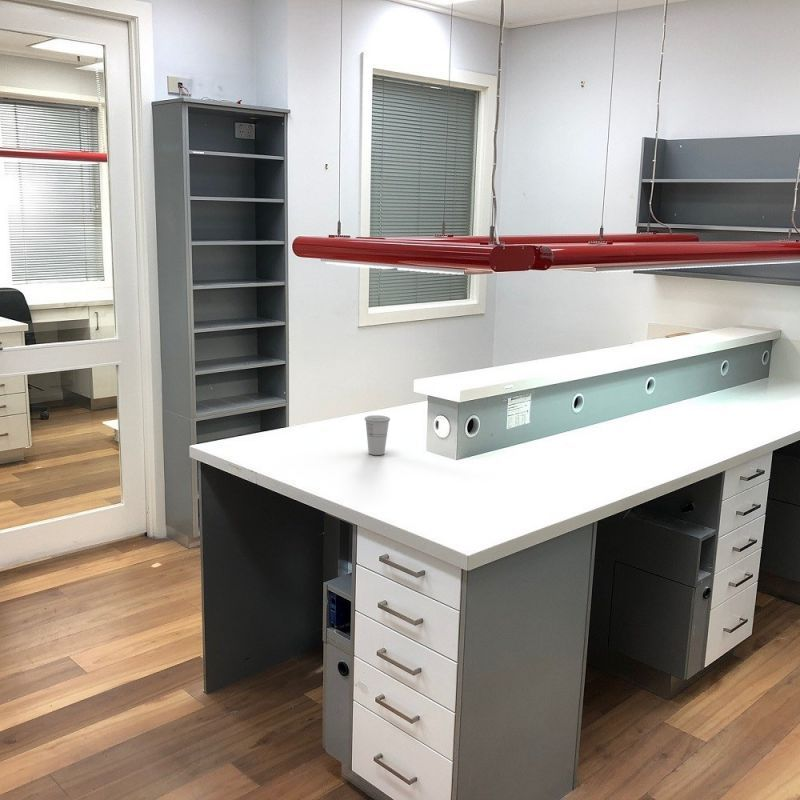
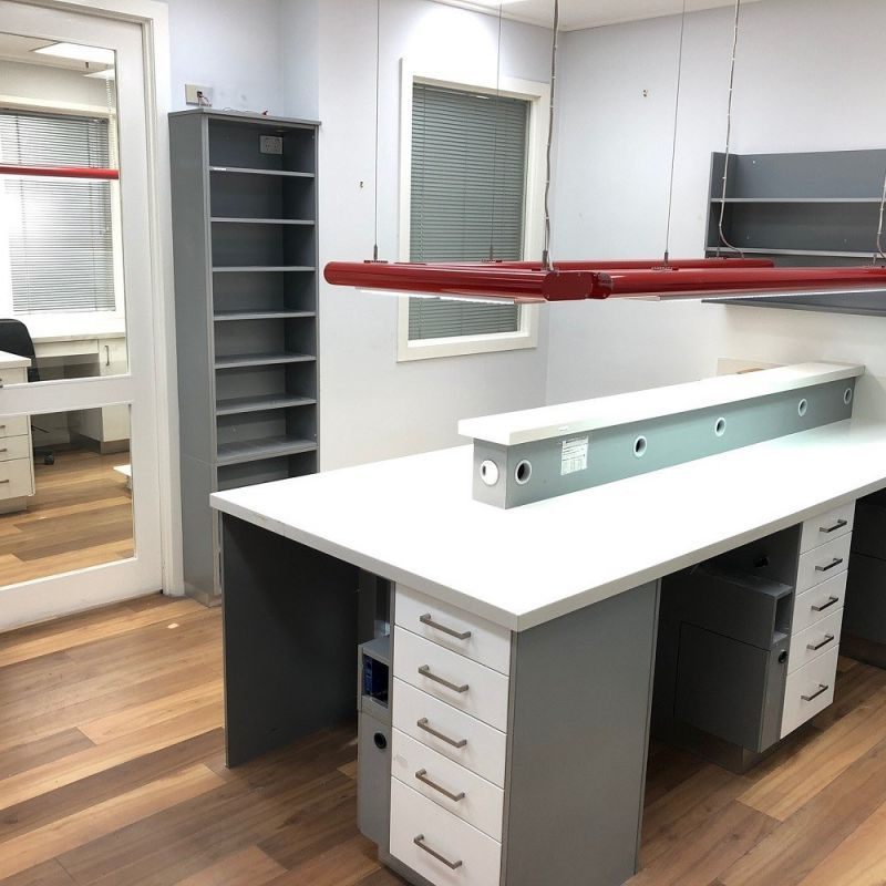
- cup [364,414,391,456]
